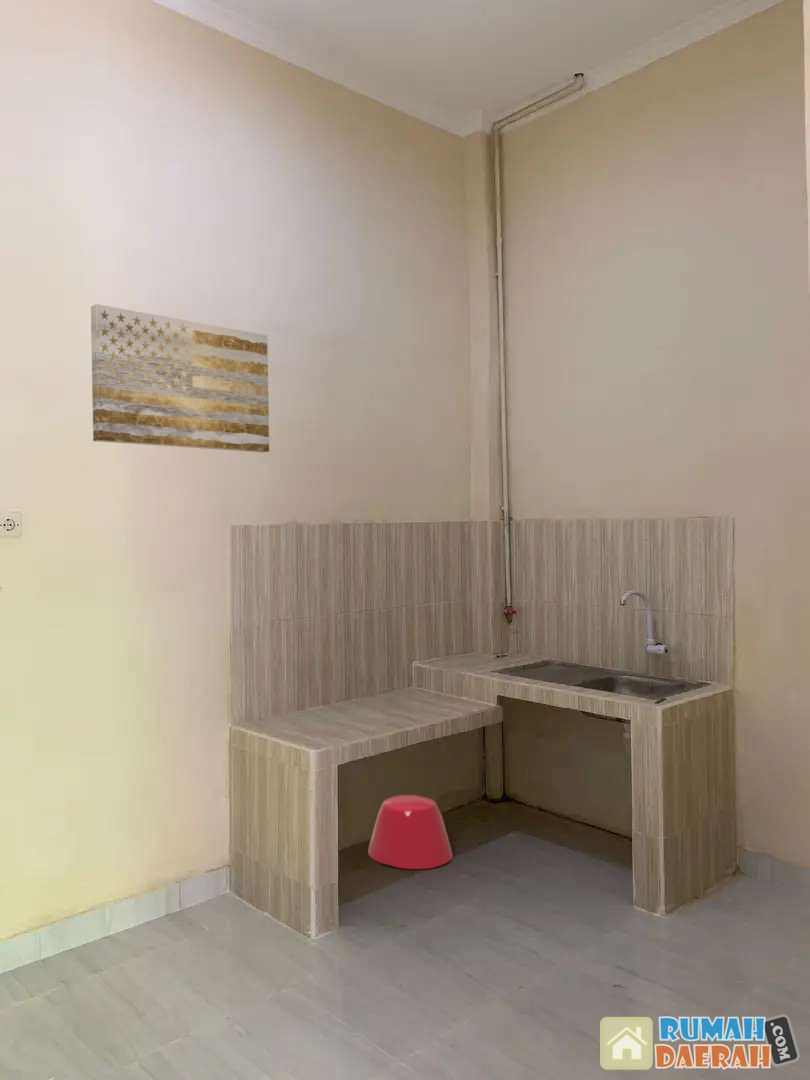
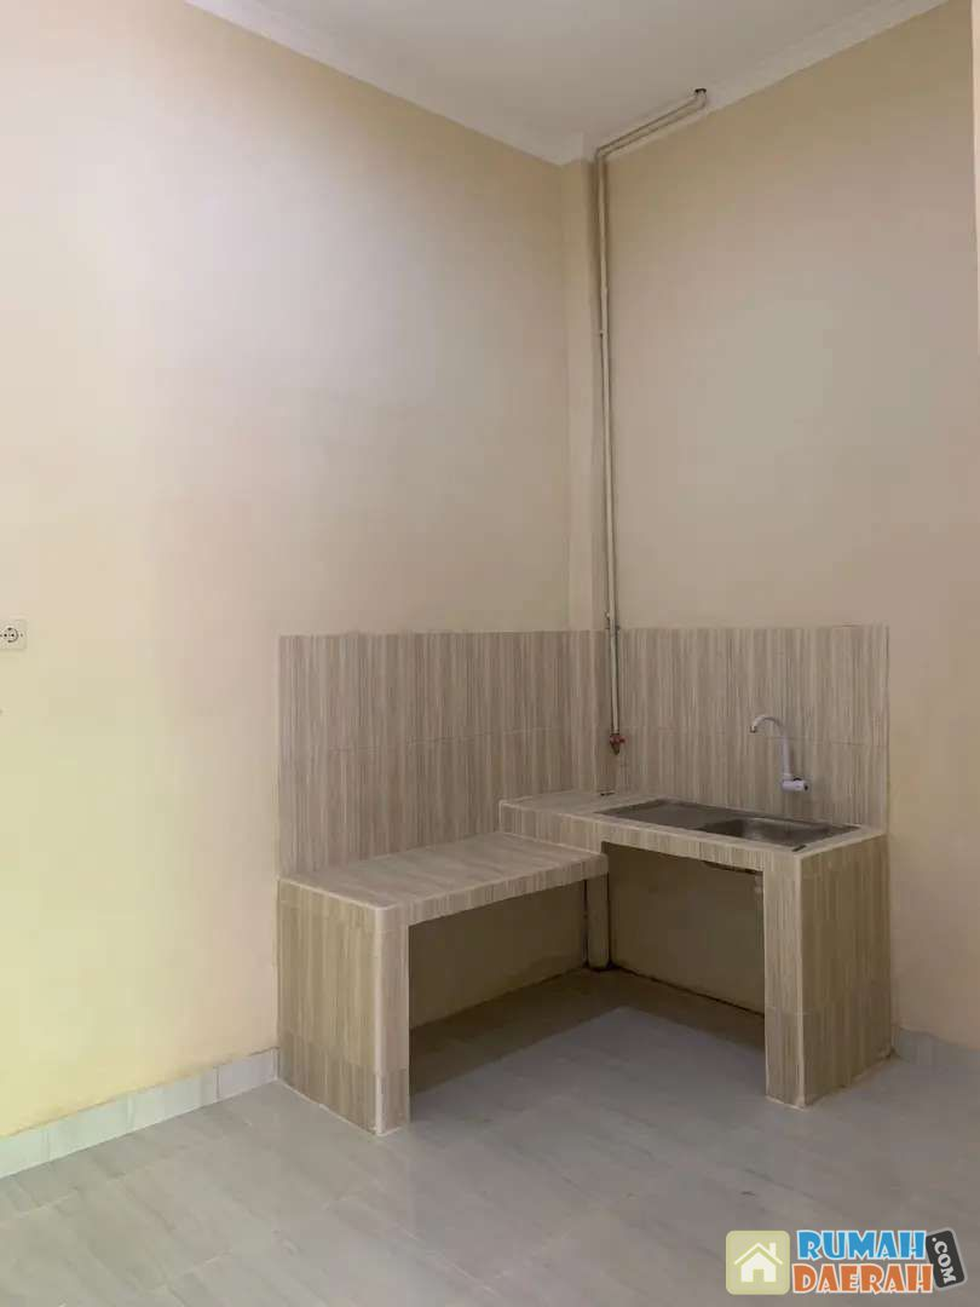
- wall art [90,303,270,453]
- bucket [367,794,454,870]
